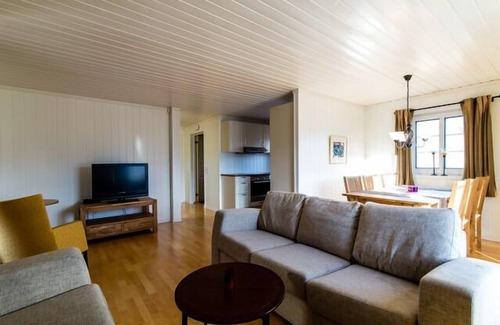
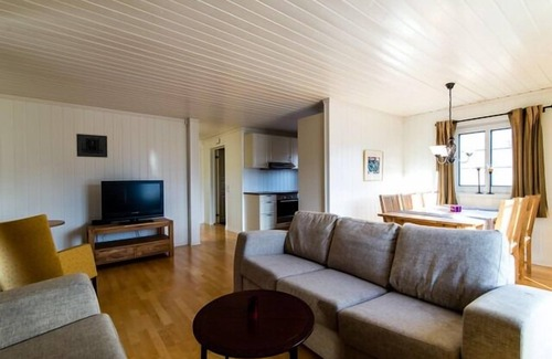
+ wall art [75,133,108,159]
